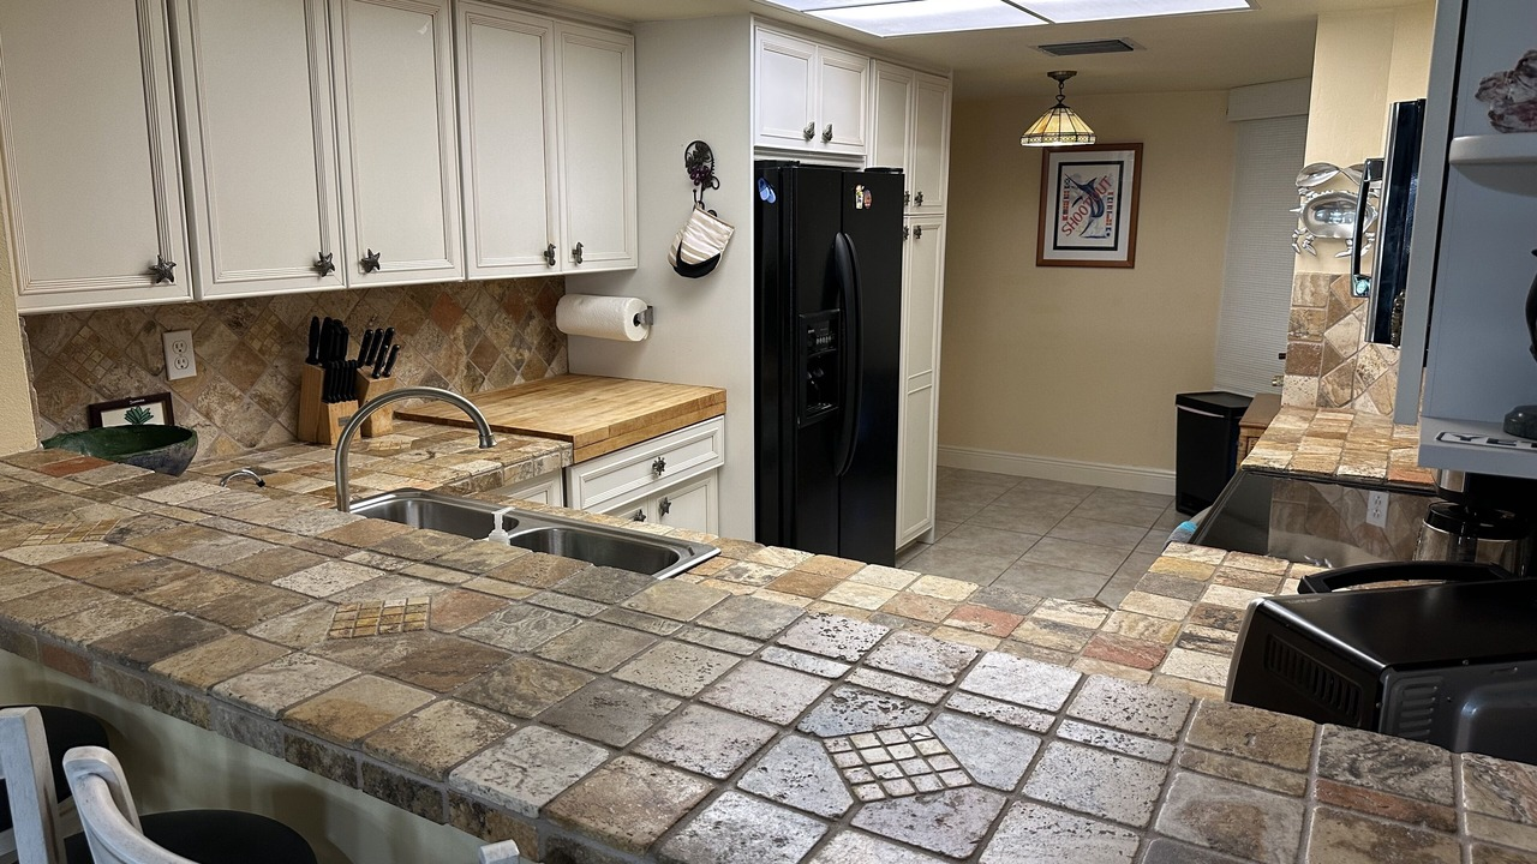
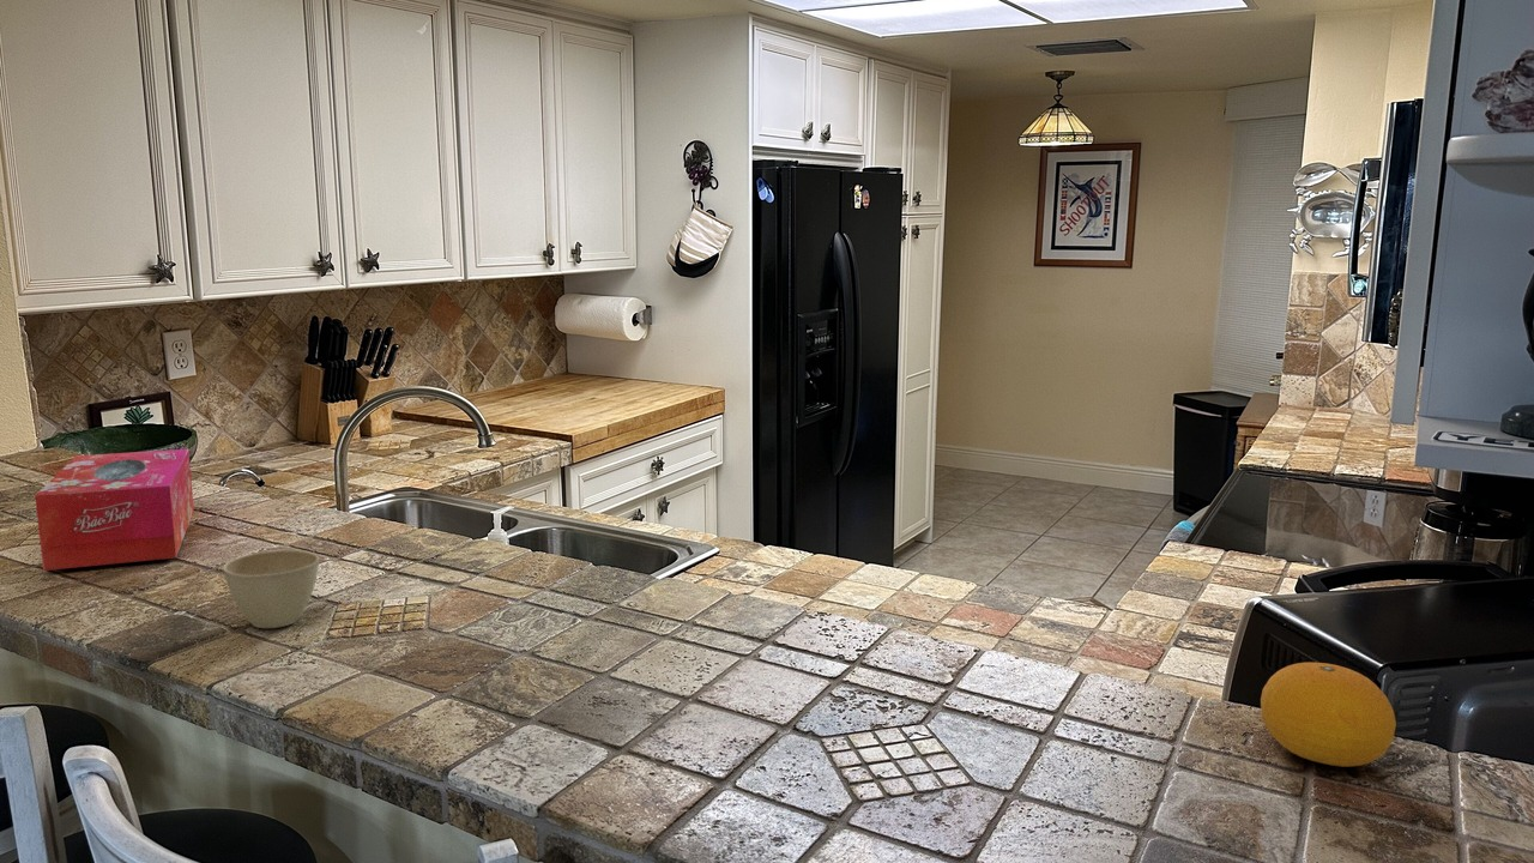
+ flower pot [222,549,320,629]
+ tissue box [34,448,195,572]
+ fruit [1260,662,1397,767]
